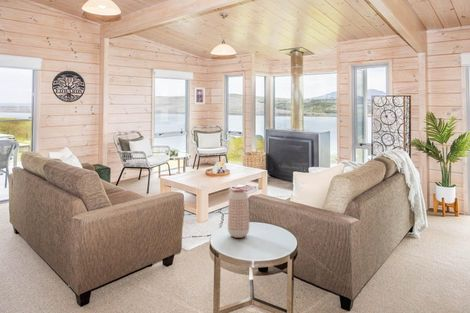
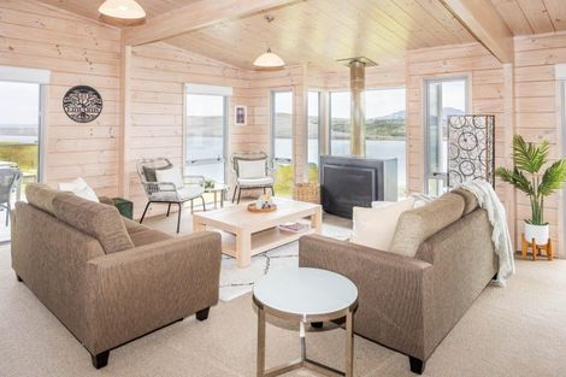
- planter [227,189,250,239]
